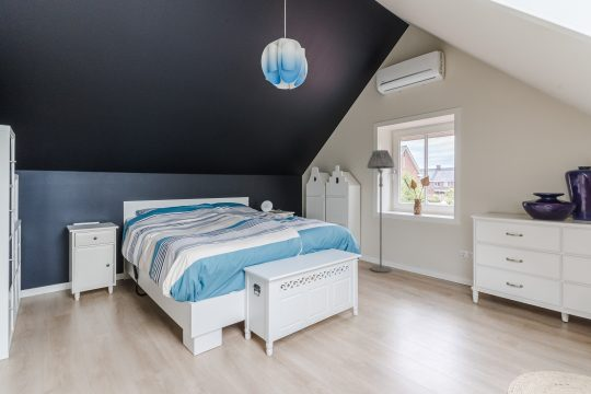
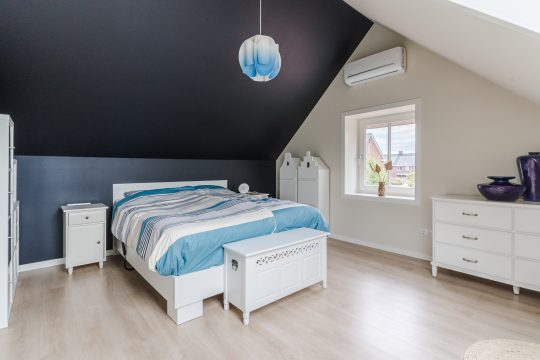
- floor lamp [366,149,396,274]
